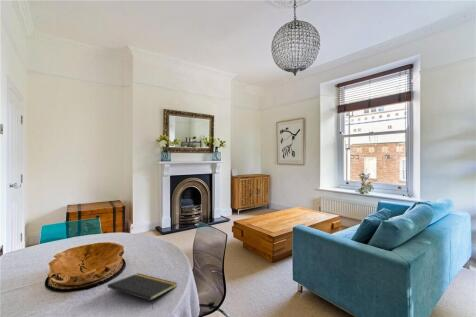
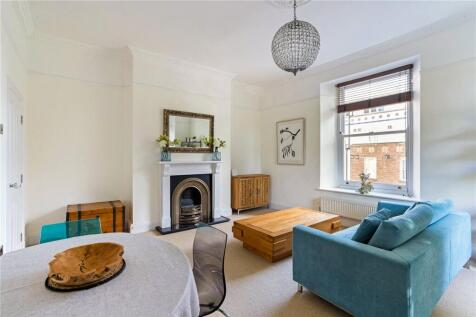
- notepad [106,272,178,310]
